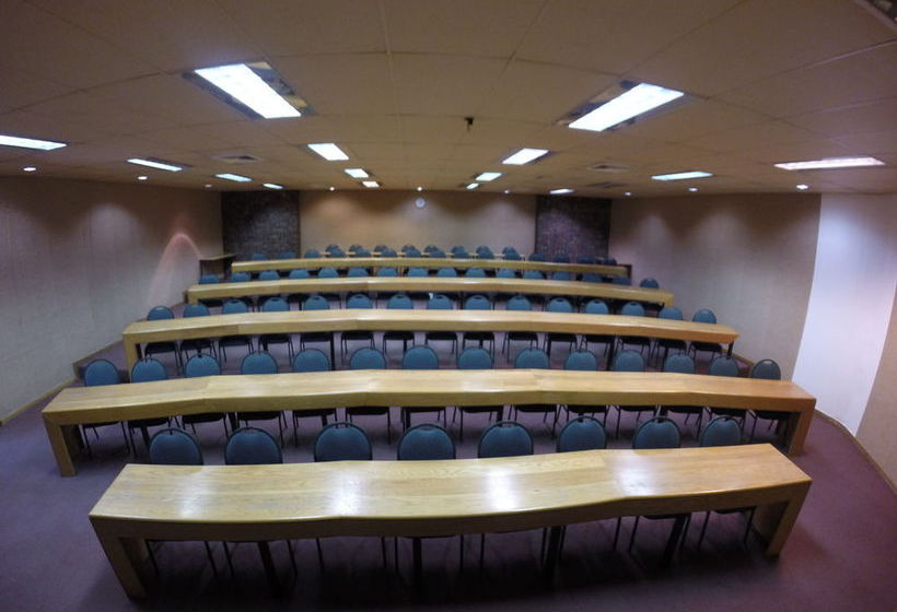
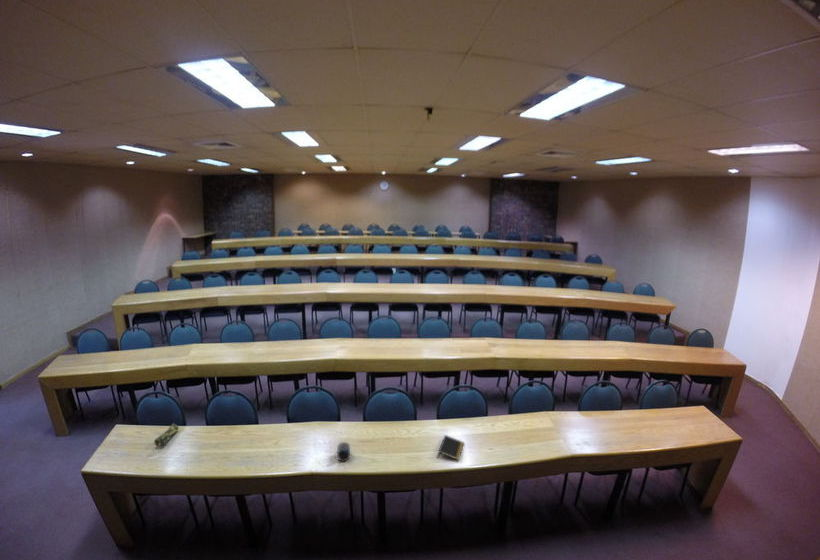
+ mug [333,441,351,463]
+ notepad [437,434,465,462]
+ pencil case [153,422,179,447]
